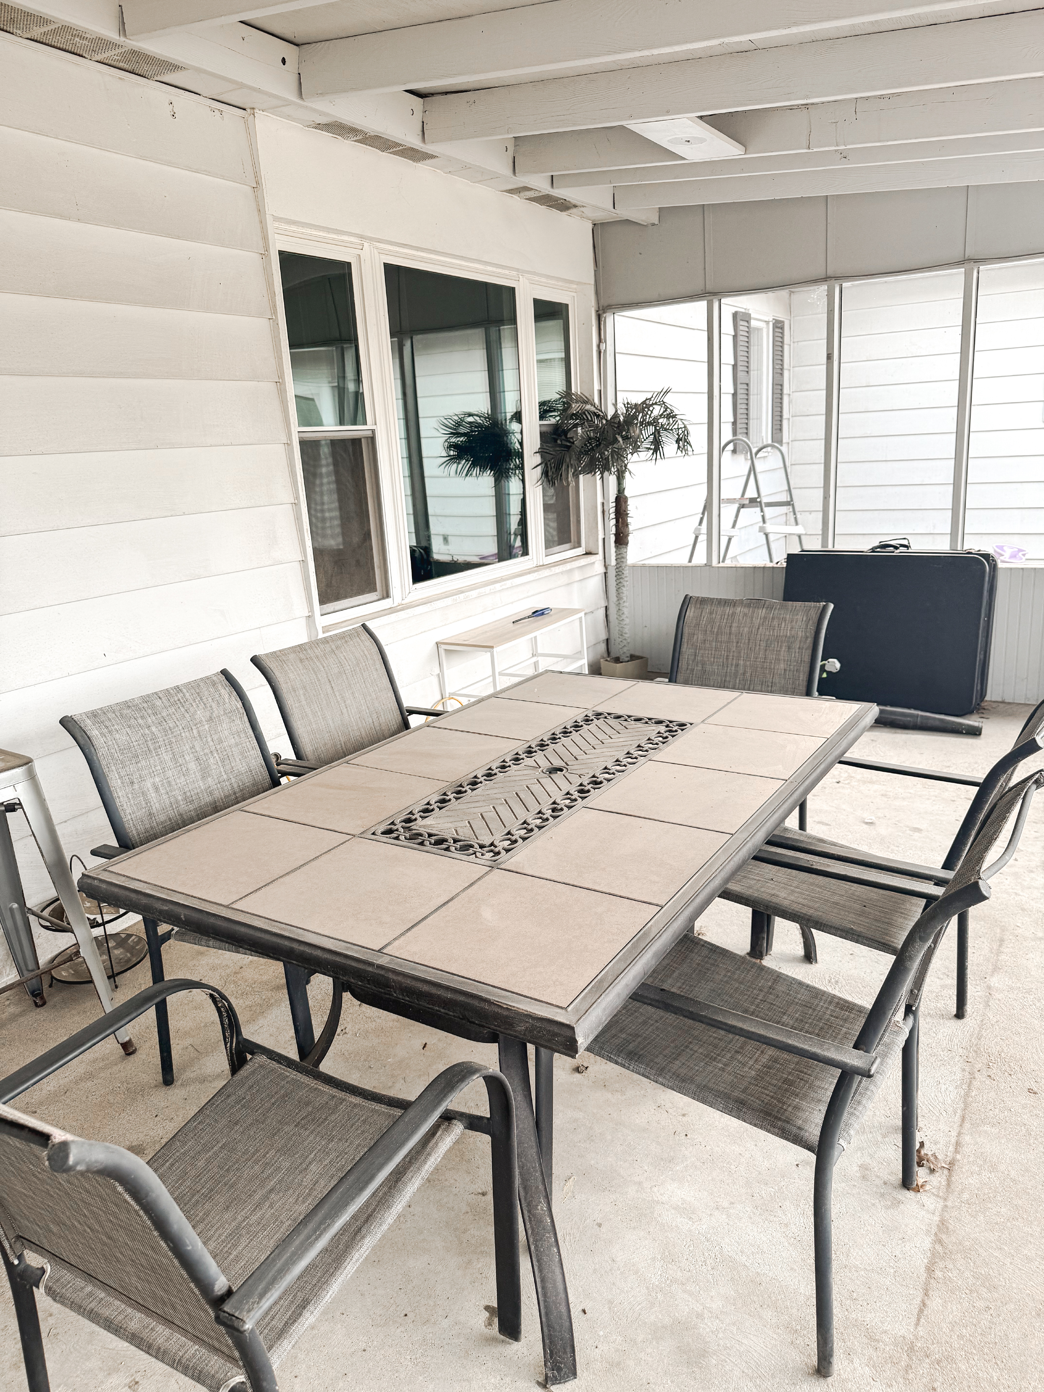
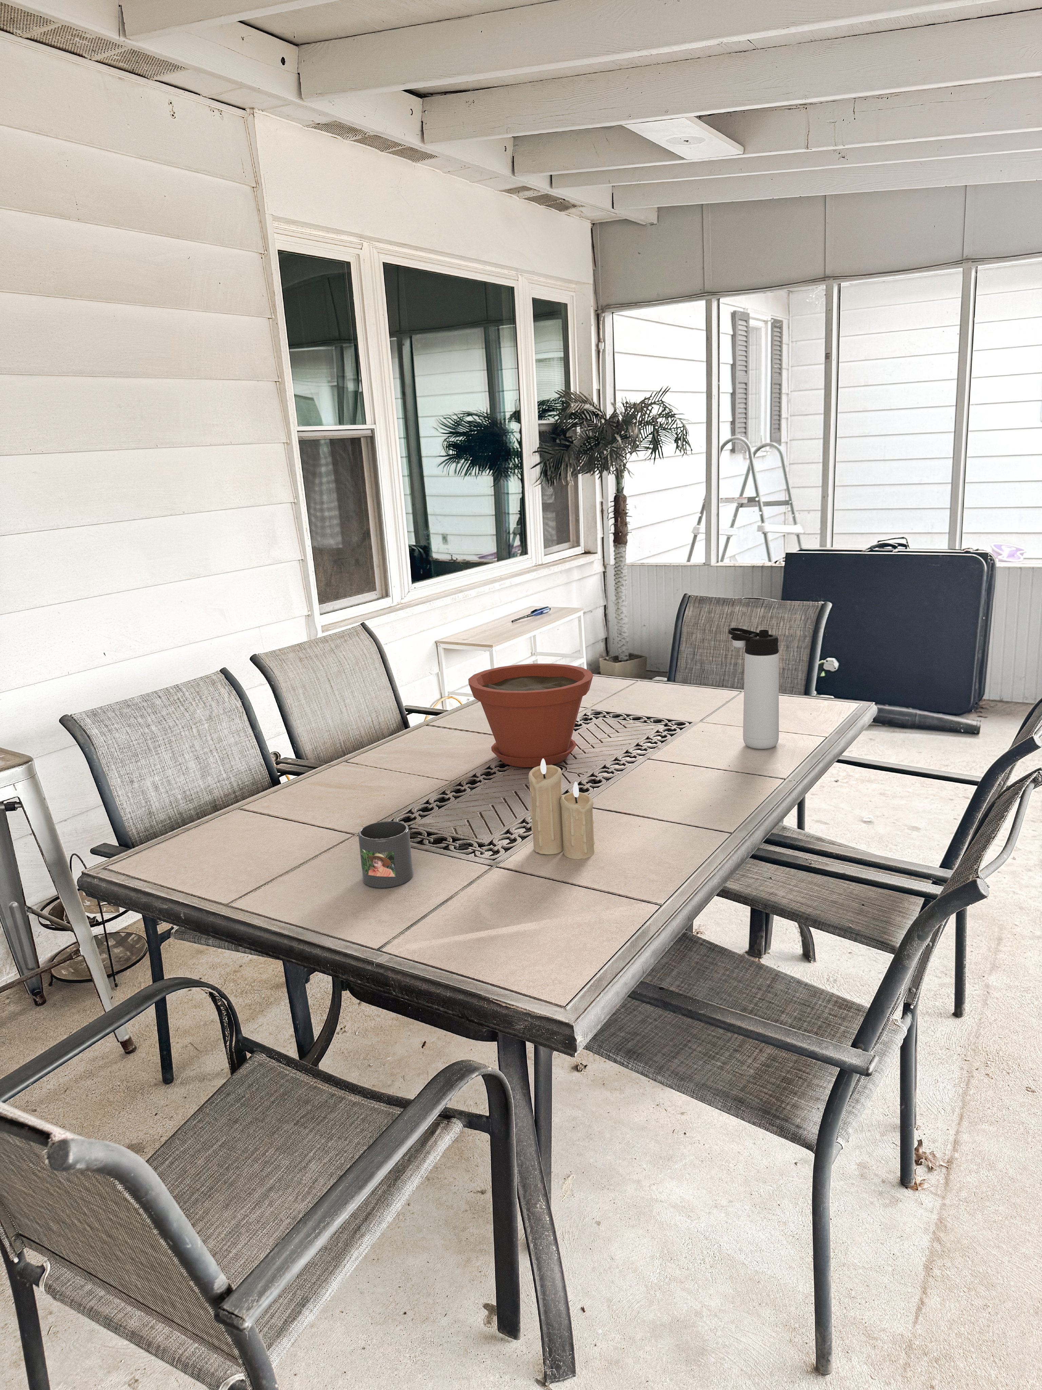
+ candle [529,758,595,859]
+ plant pot [468,663,593,767]
+ mug [358,821,414,888]
+ thermos bottle [728,627,779,750]
